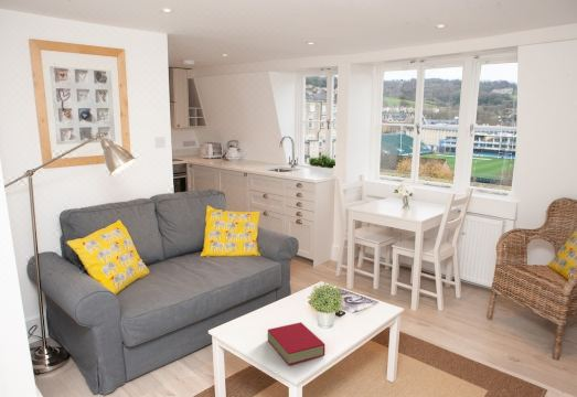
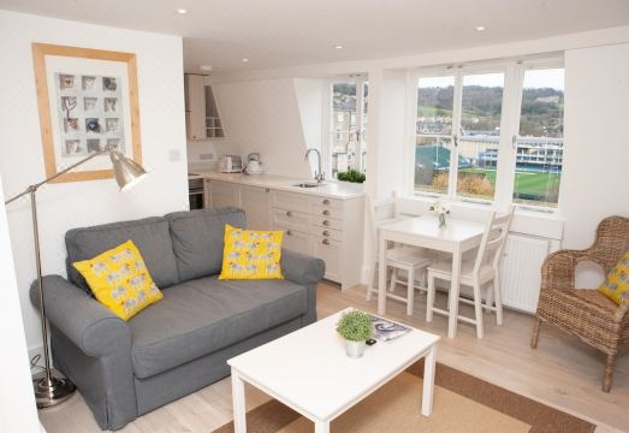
- book [267,321,327,366]
